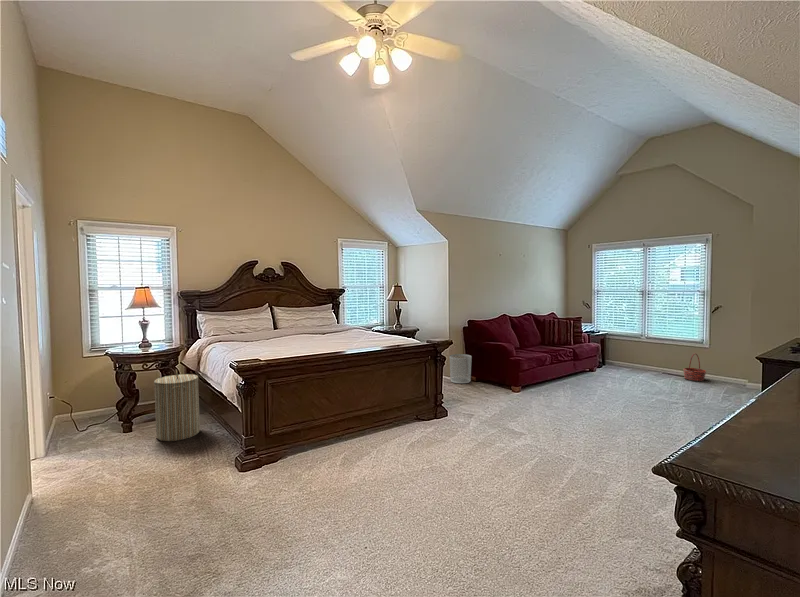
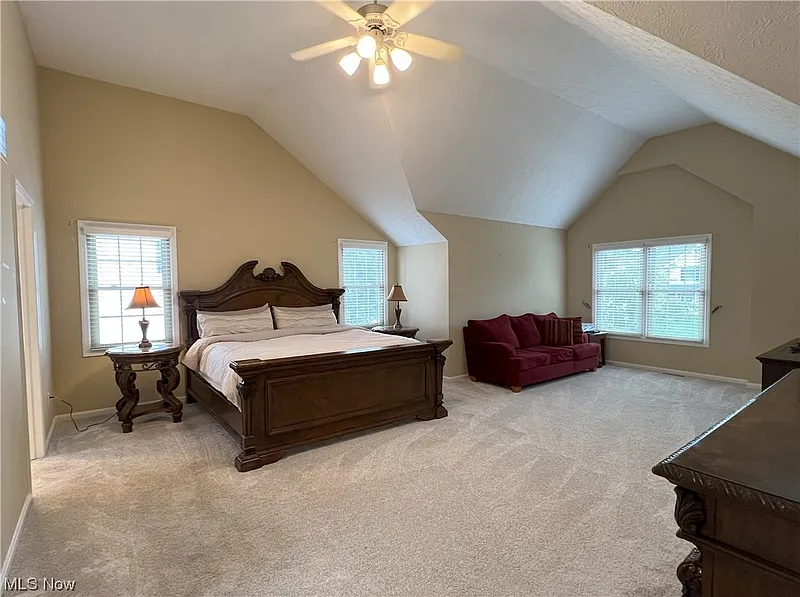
- laundry hamper [153,368,201,442]
- basket [682,353,707,382]
- waste bin [449,353,473,384]
